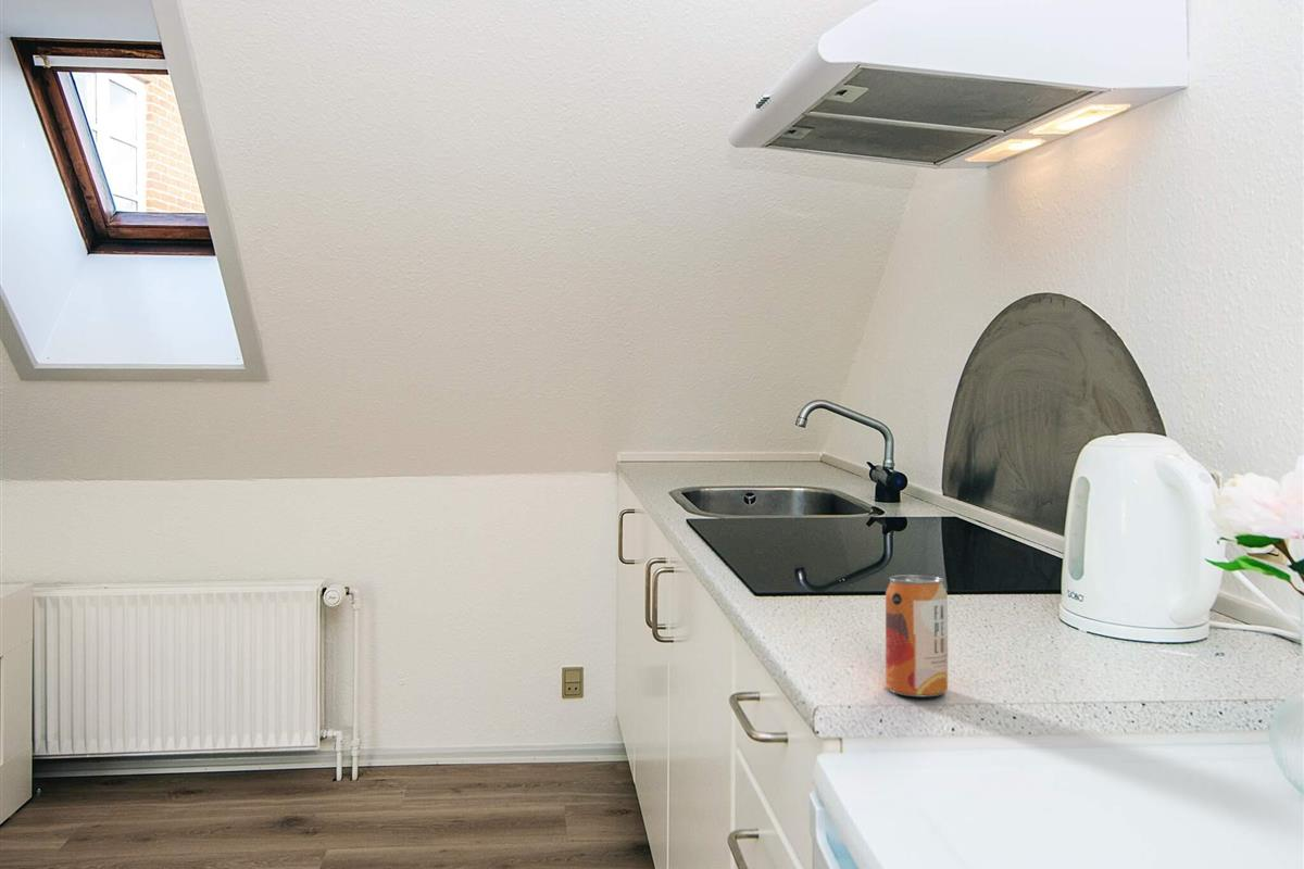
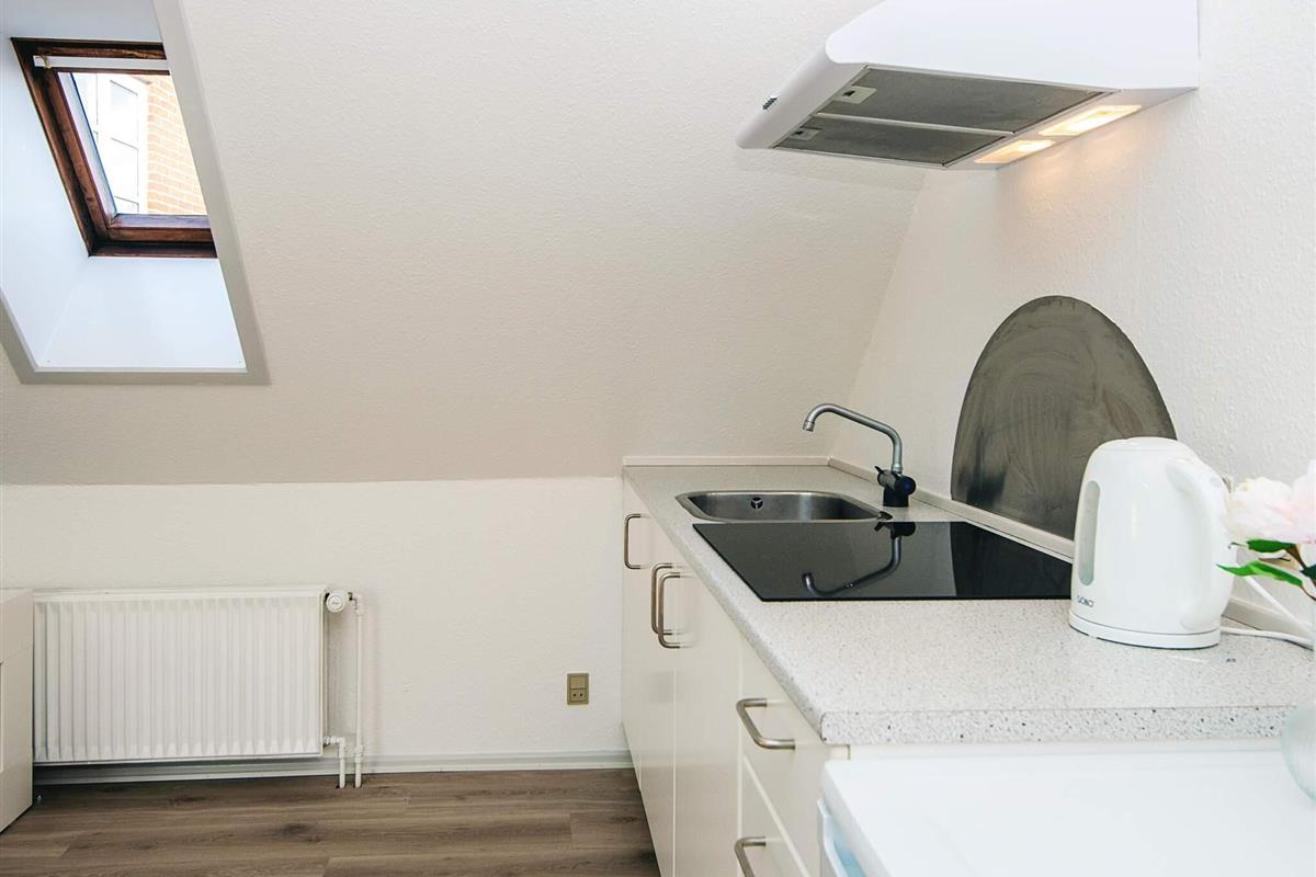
- beverage can [885,574,949,697]
